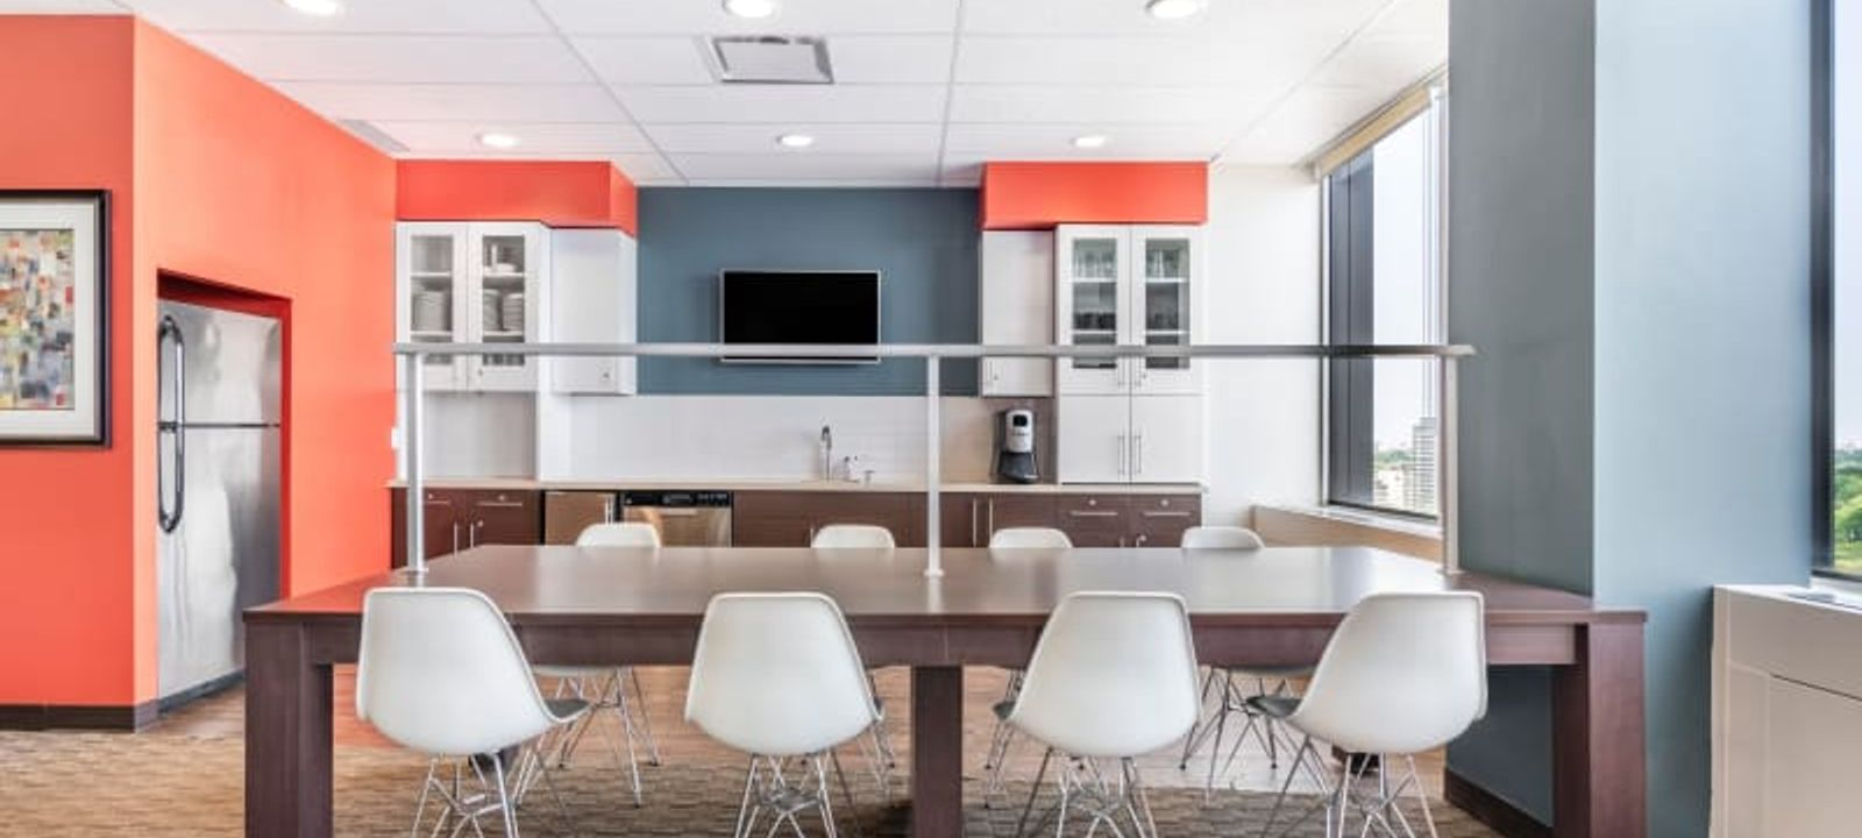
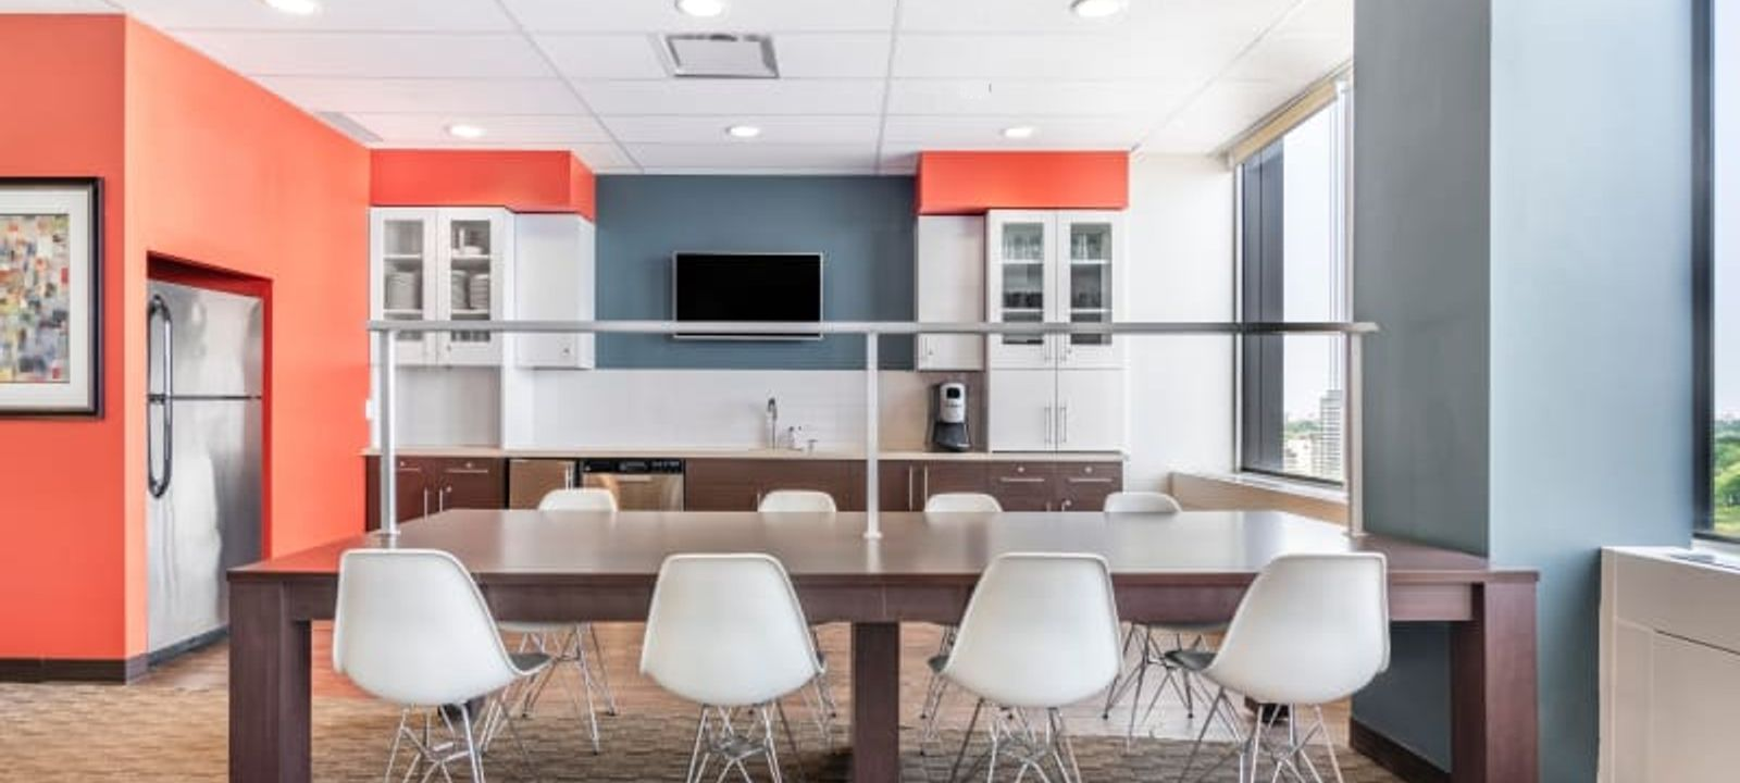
+ smoke detector [960,79,992,100]
